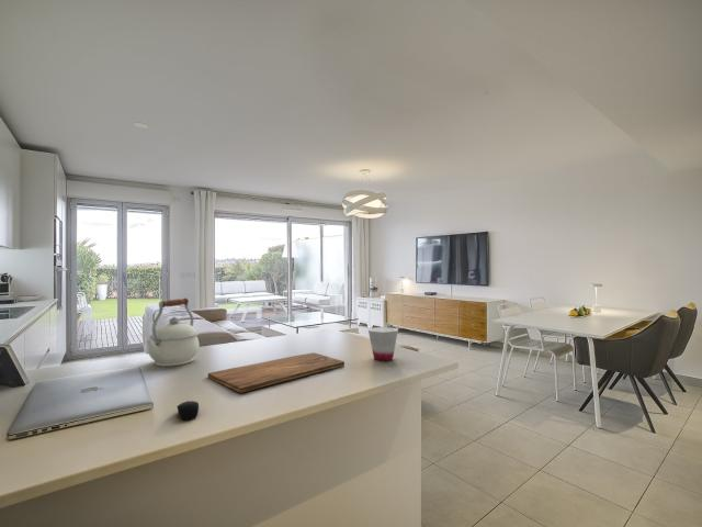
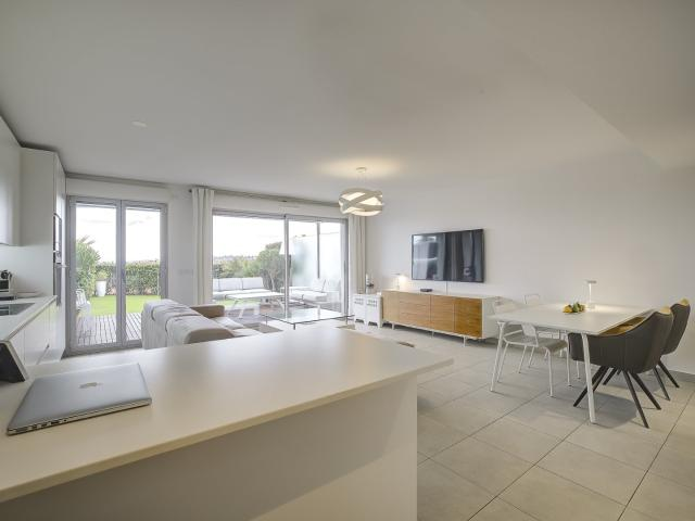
- kettle [145,298,201,368]
- cutting board [207,351,346,394]
- cup [367,326,399,361]
- computer mouse [177,400,200,421]
